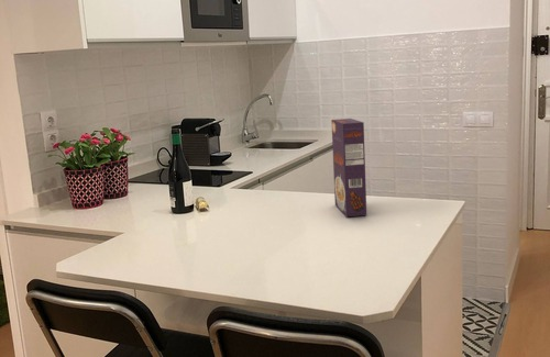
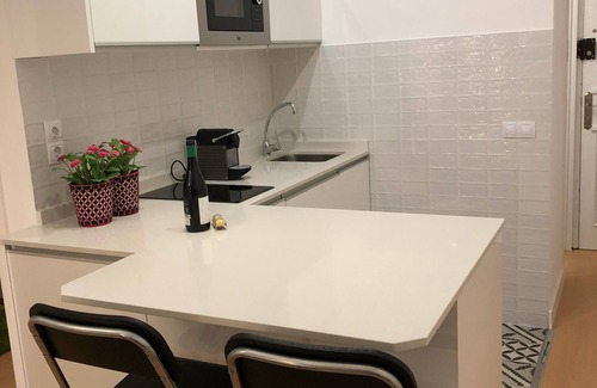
- cereal box [330,118,367,217]
